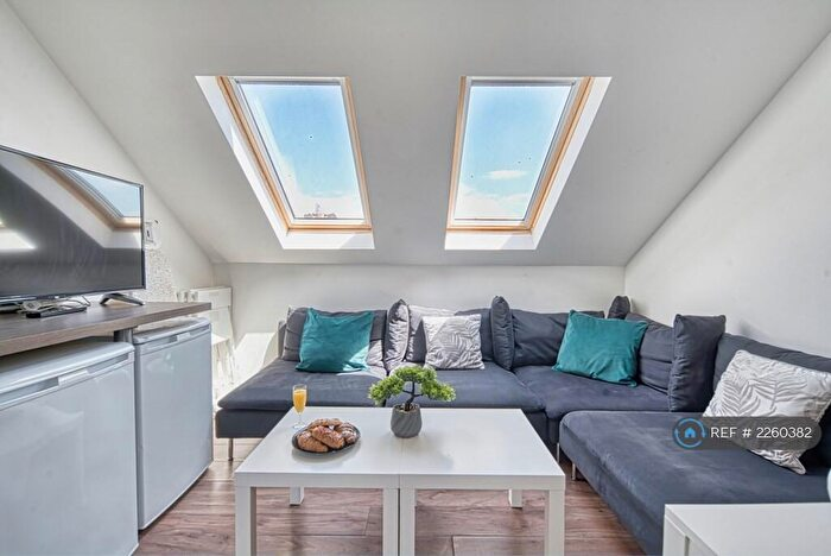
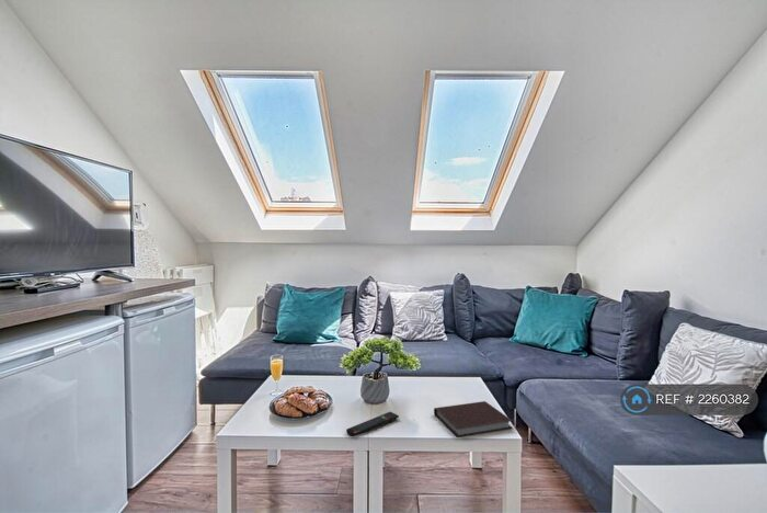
+ notebook [433,400,514,438]
+ remote control [345,411,400,437]
